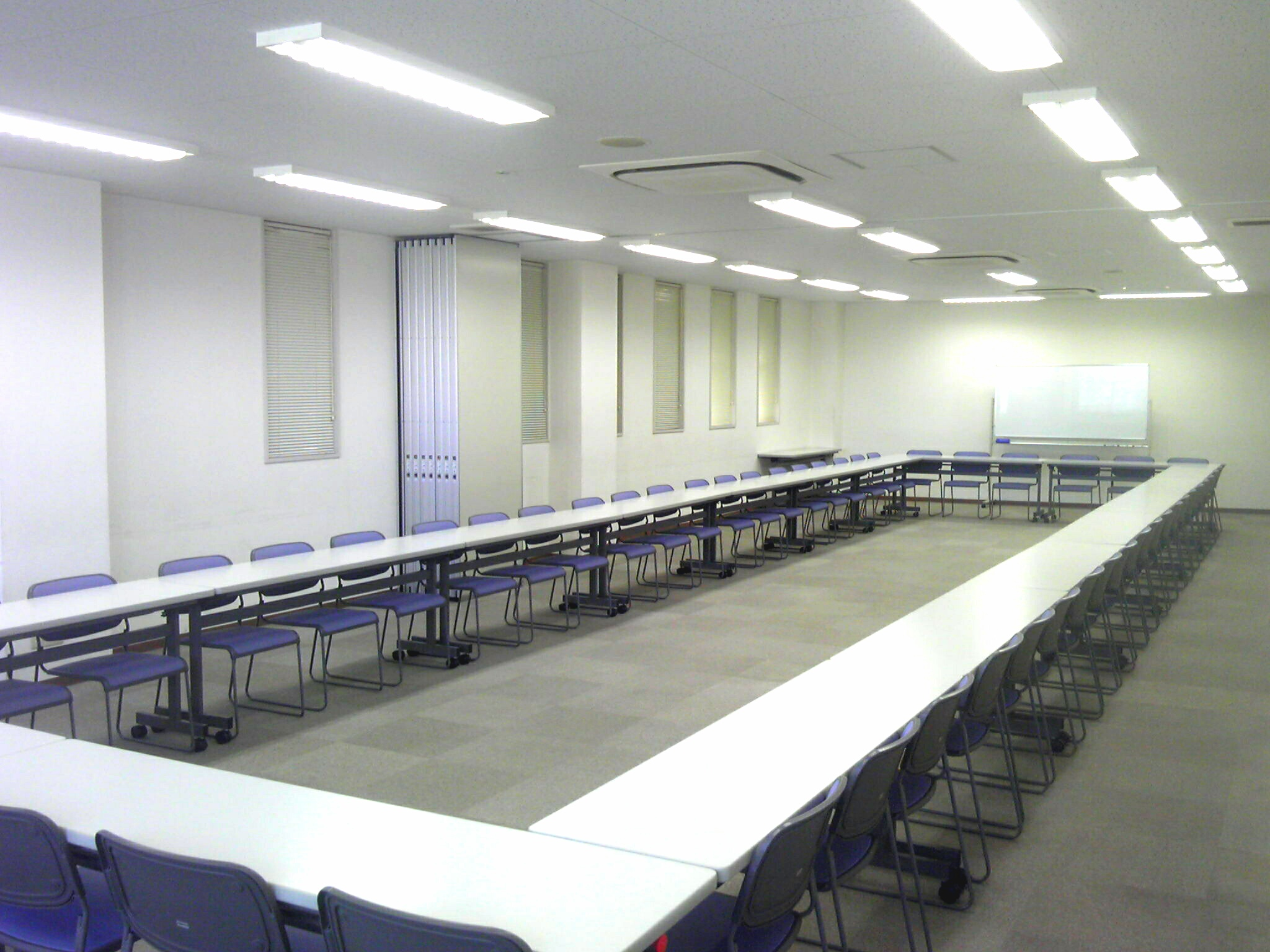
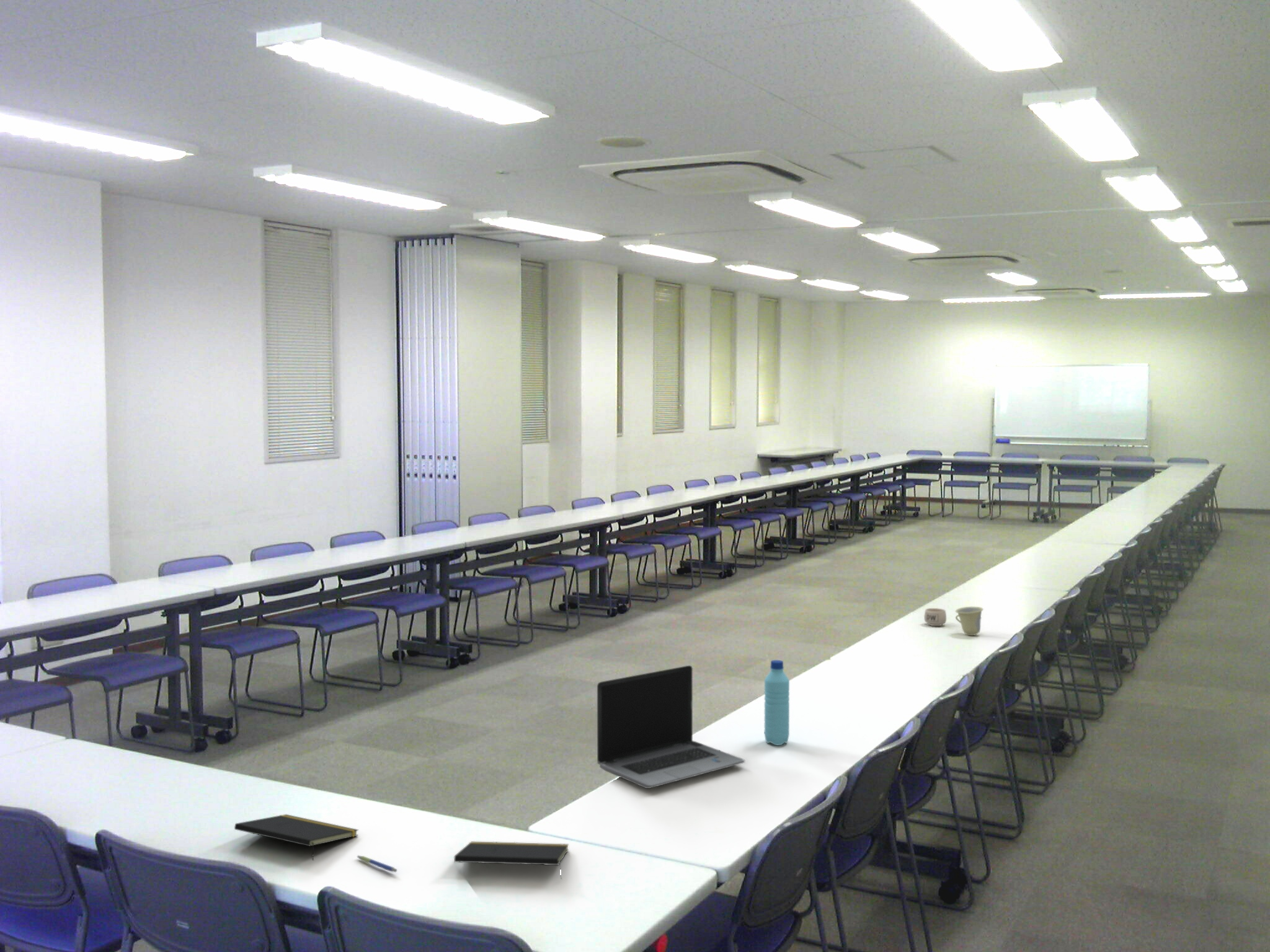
+ notepad [234,814,359,862]
+ laptop computer [597,665,745,789]
+ notepad [453,841,569,880]
+ cup [955,606,984,636]
+ pen [357,855,397,873]
+ water bottle [764,659,790,746]
+ mug [923,607,947,627]
